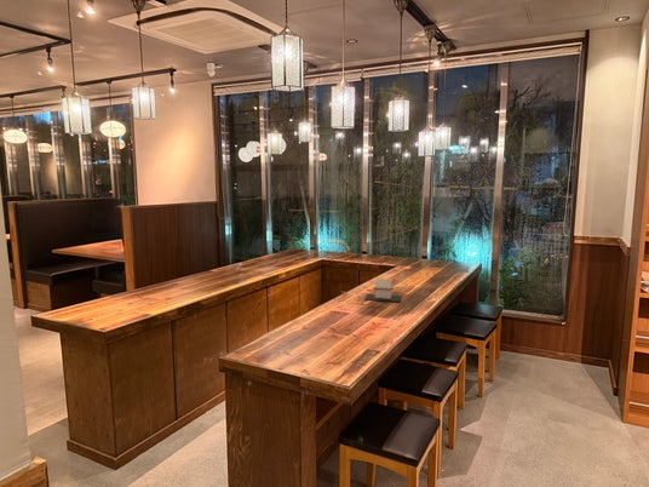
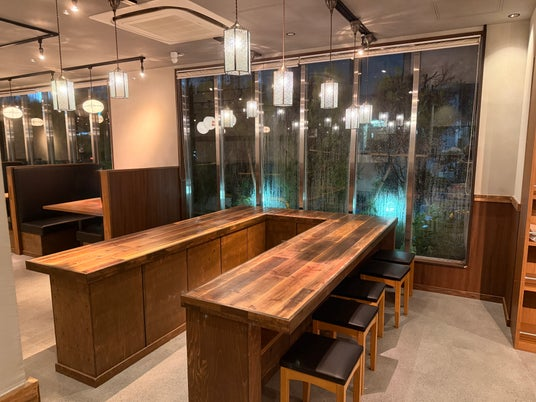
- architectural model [363,277,402,303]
